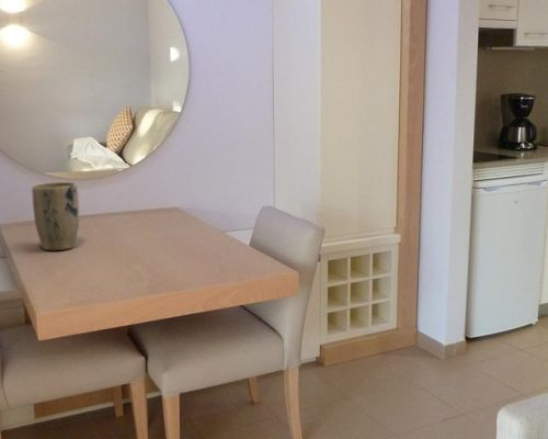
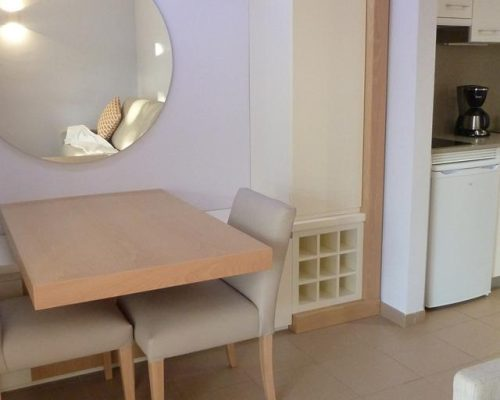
- plant pot [31,181,80,251]
